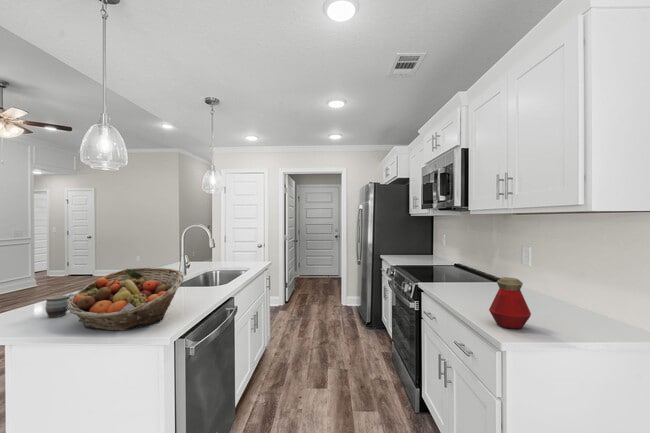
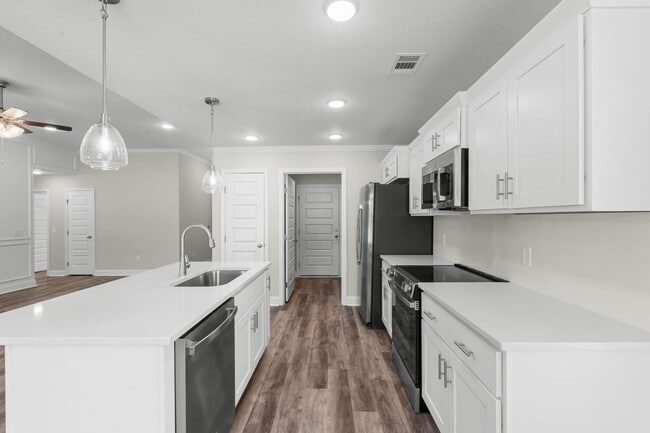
- bottle [488,276,532,330]
- fruit basket [67,267,185,332]
- mug [44,292,75,319]
